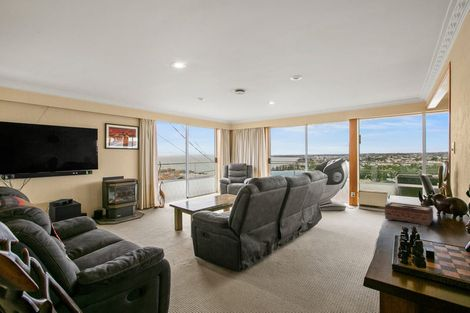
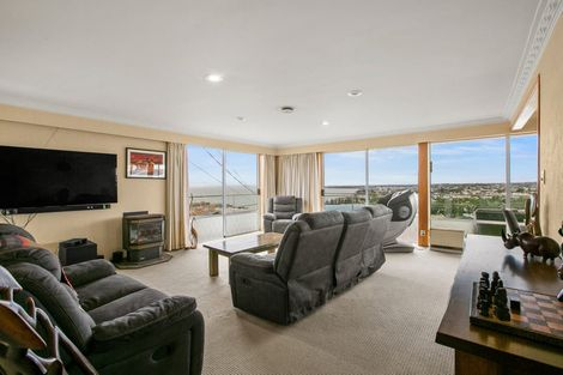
- tissue box [384,201,434,226]
